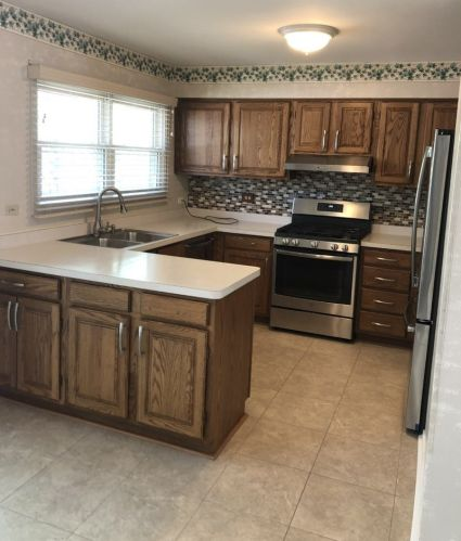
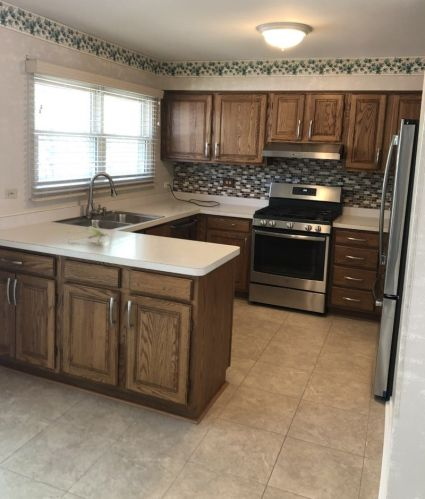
+ banana bunch [67,223,109,245]
